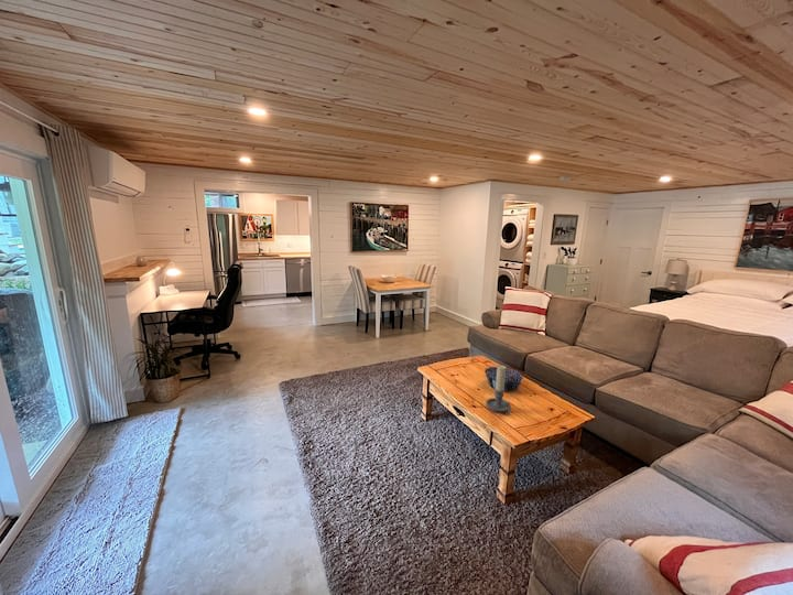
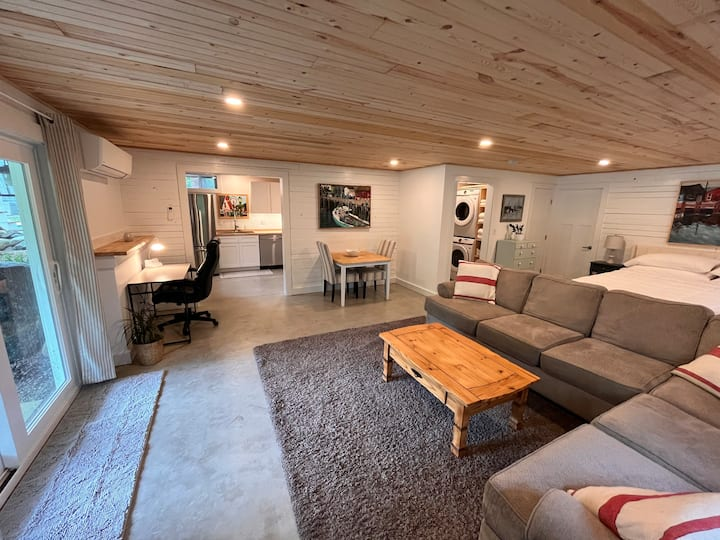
- candle holder [485,365,512,416]
- decorative bowl [484,366,524,392]
